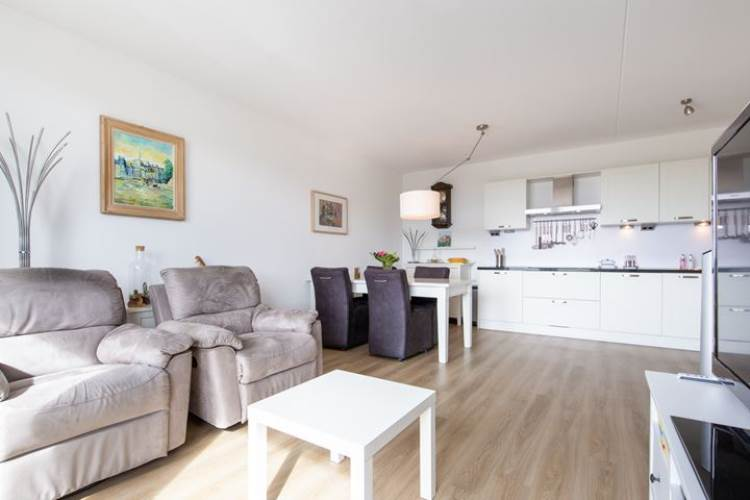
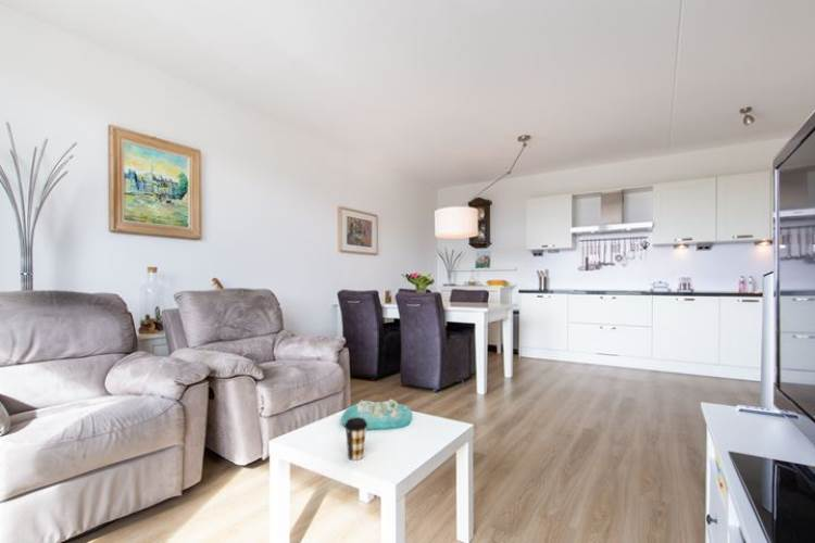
+ coffee cup [343,417,367,462]
+ decorative tray [340,397,413,431]
